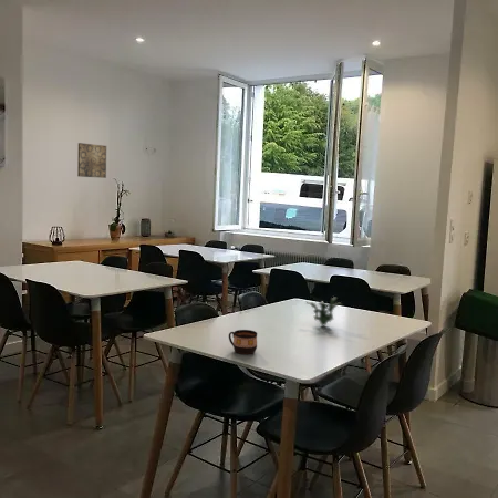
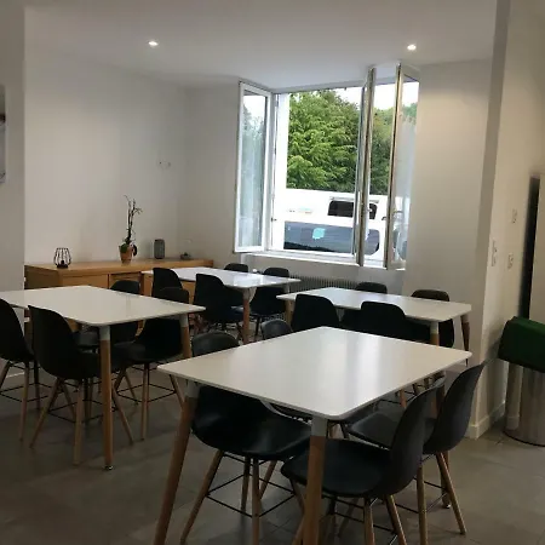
- cup [228,329,258,355]
- wall art [76,142,107,179]
- succulent plant [304,294,345,326]
